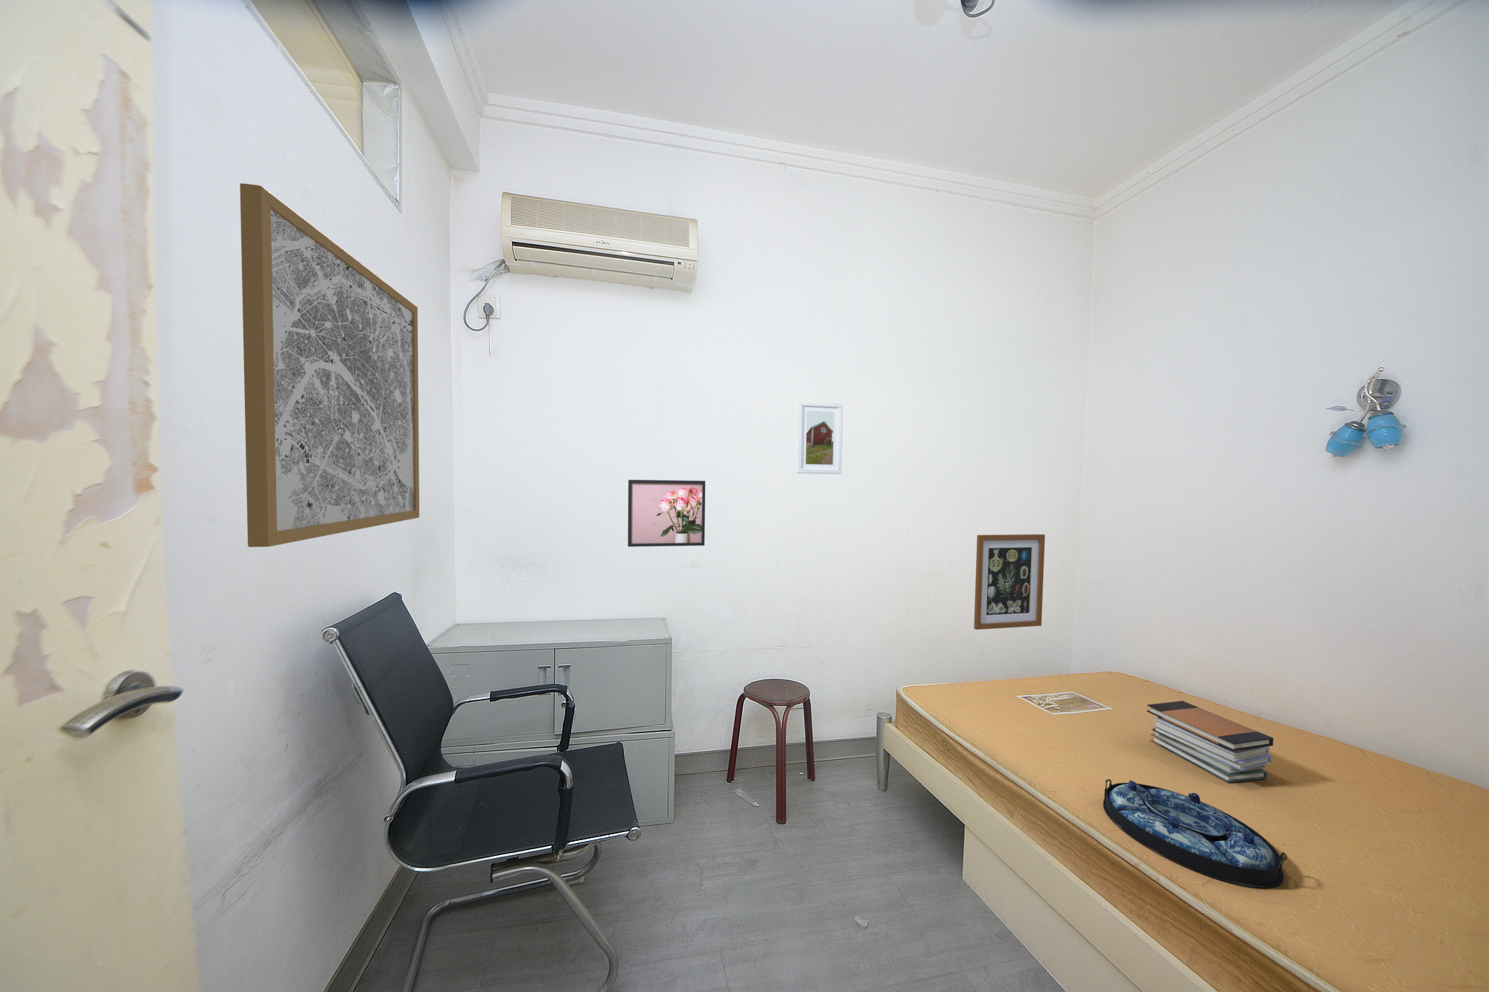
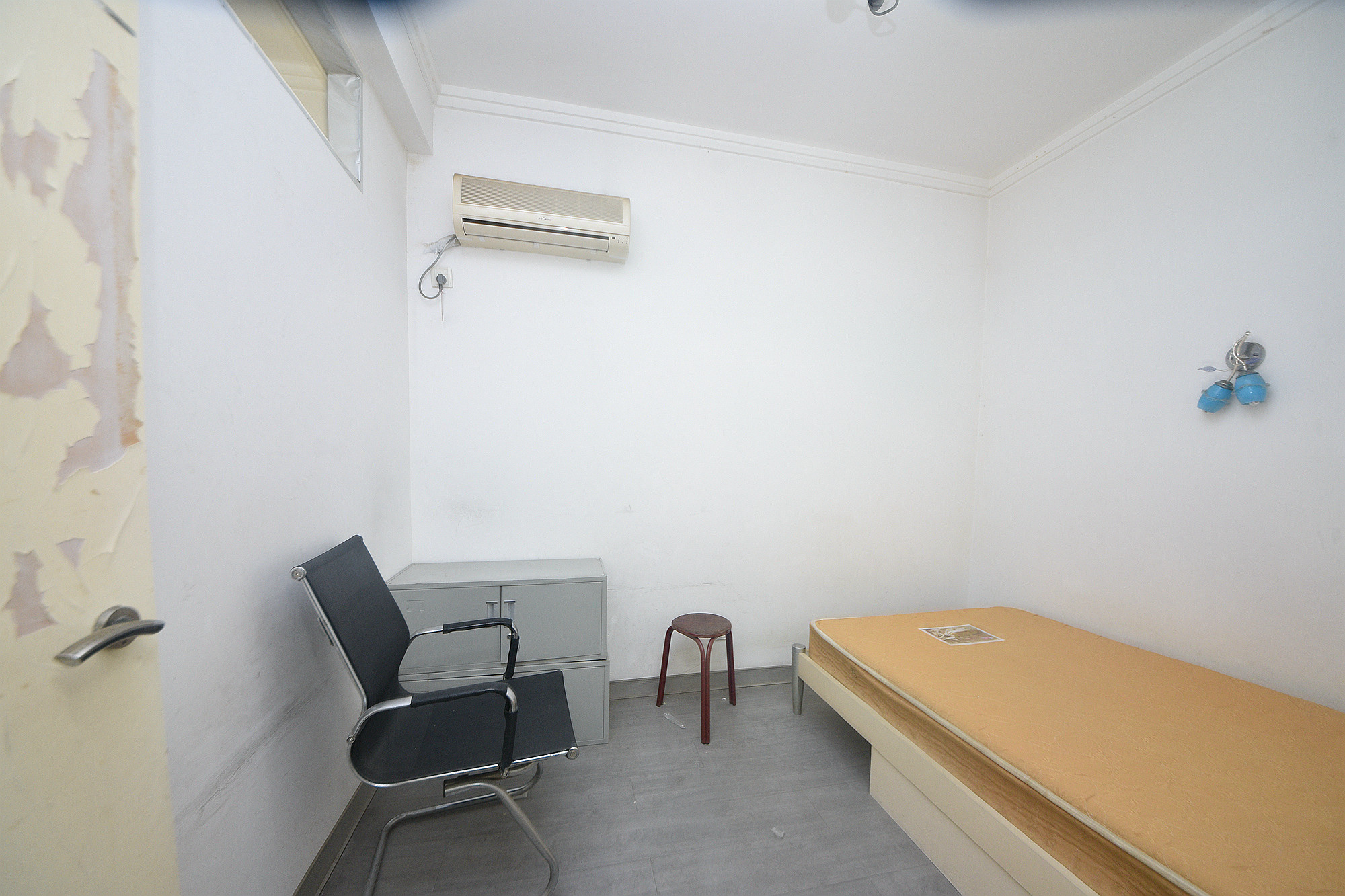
- book stack [1146,701,1274,783]
- wall art [239,183,420,548]
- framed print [795,401,844,475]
- wall art [973,534,1046,630]
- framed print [627,479,706,548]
- serving tray [1103,778,1288,889]
